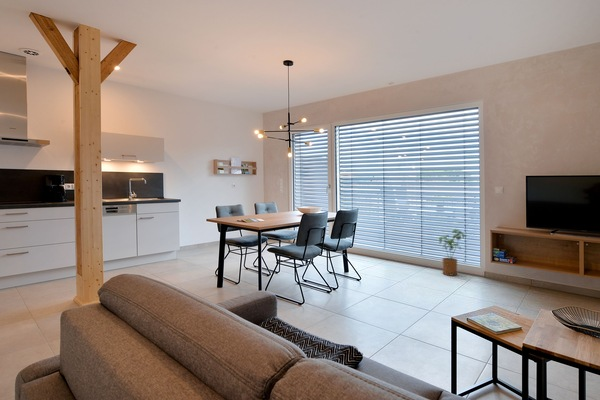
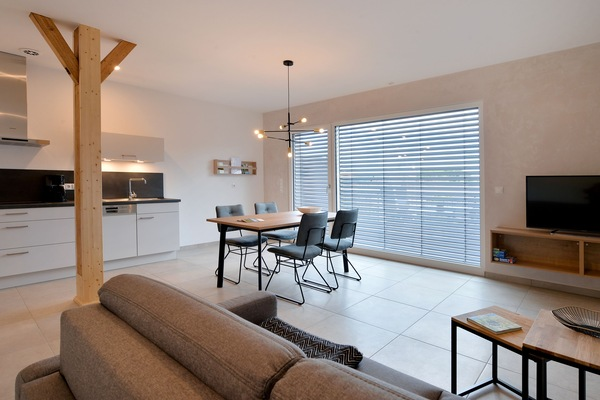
- house plant [438,228,467,277]
